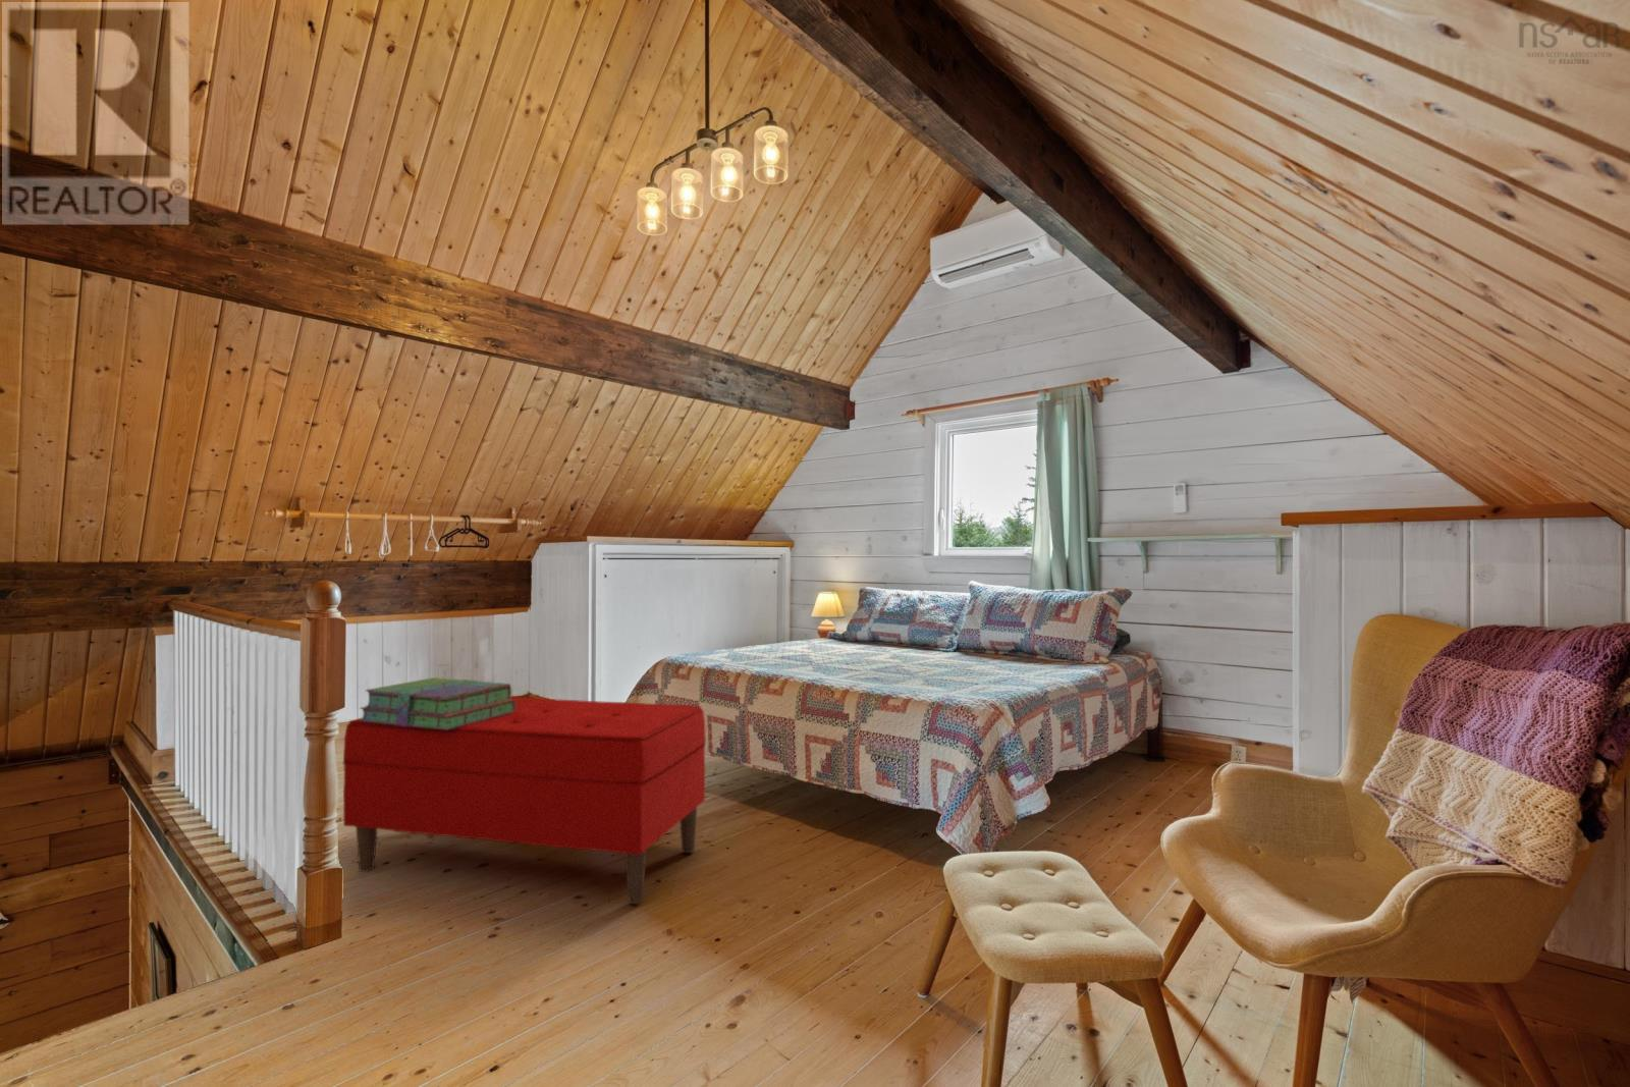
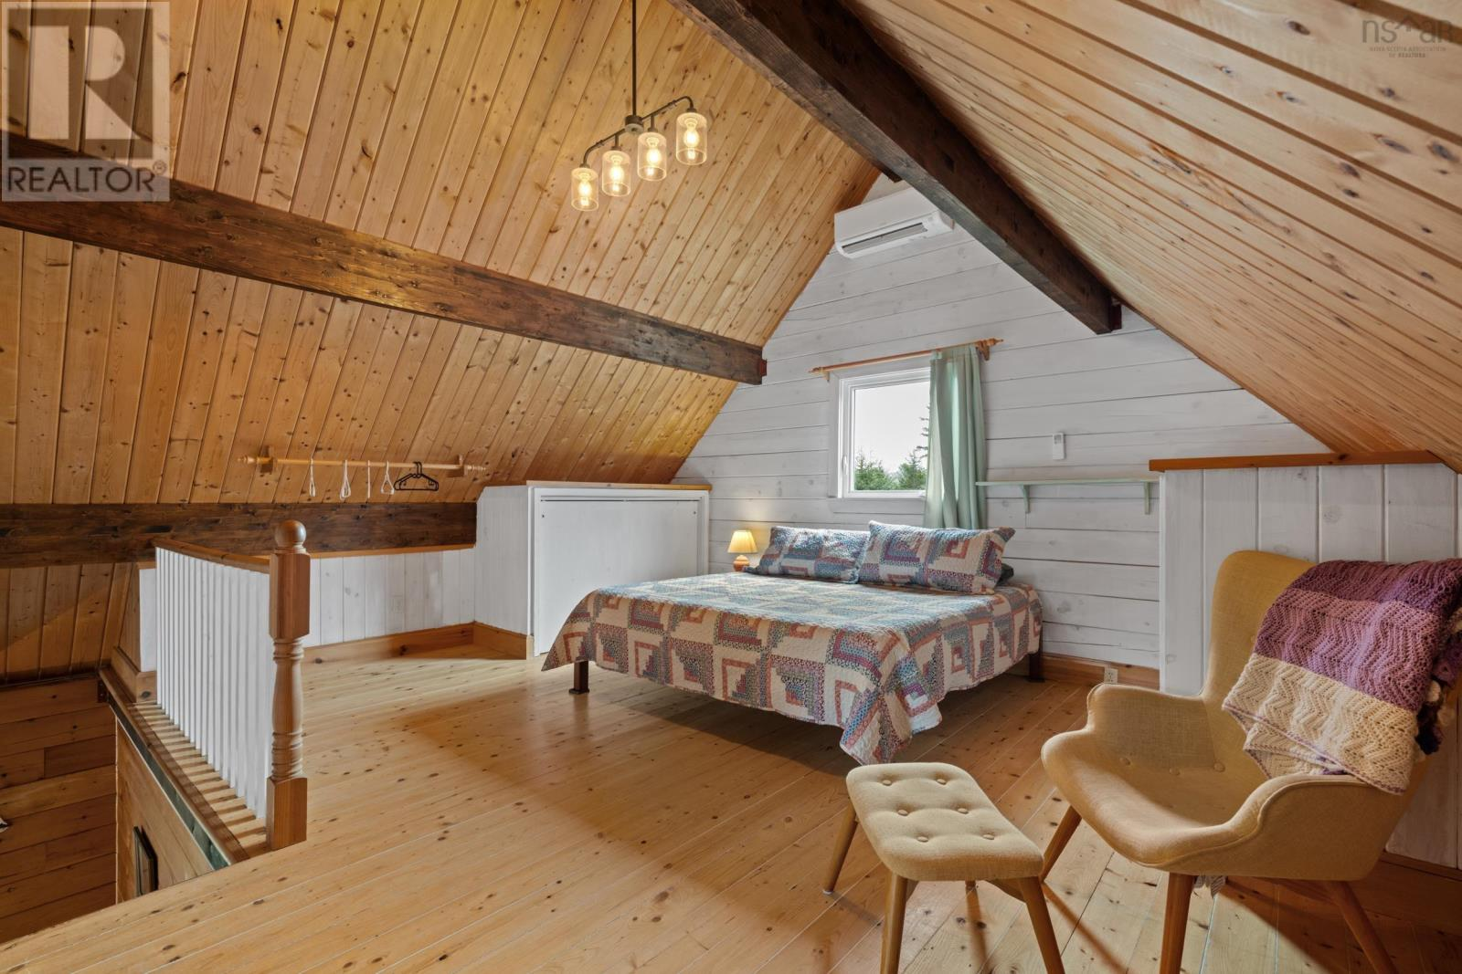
- bench [342,696,707,905]
- stack of books [359,677,517,730]
